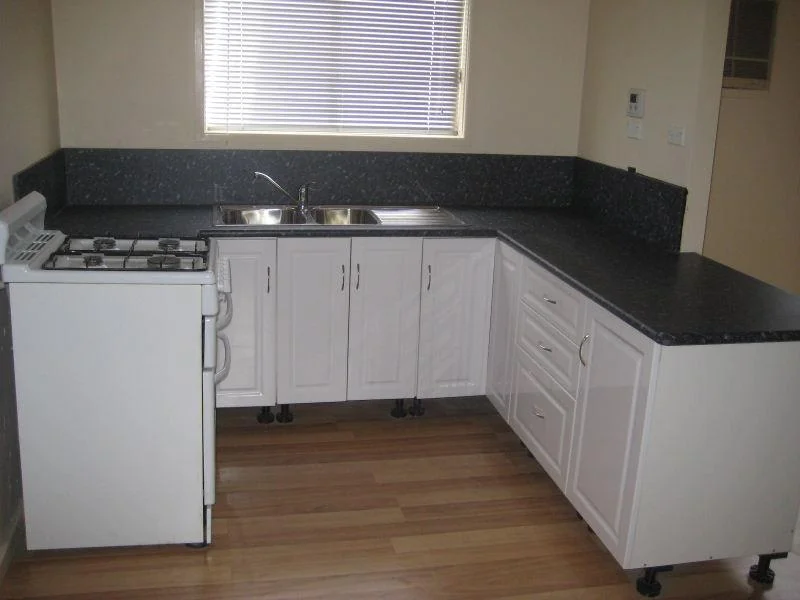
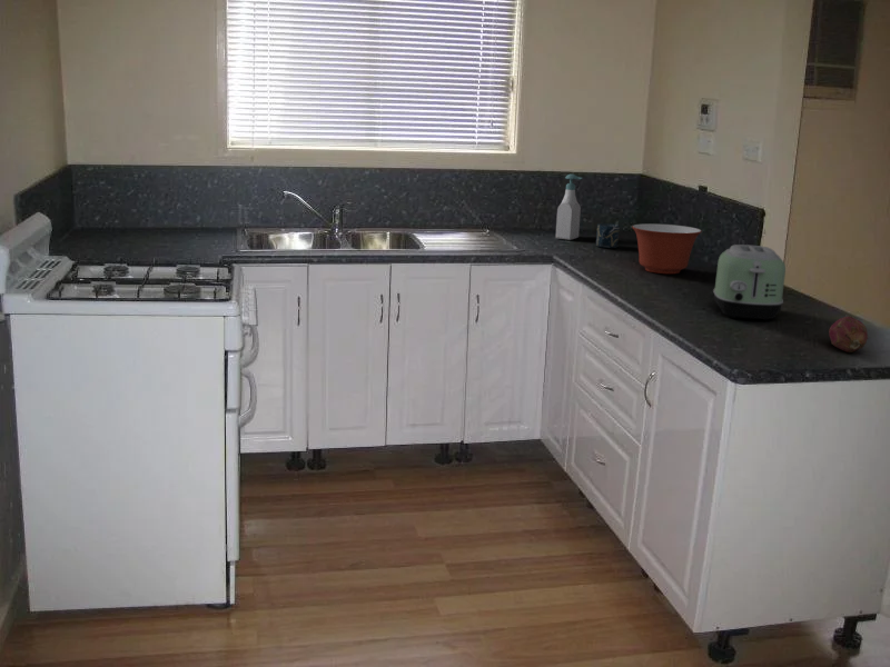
+ fruit [828,315,869,354]
+ cup [595,222,621,249]
+ soap bottle [554,173,584,241]
+ mixing bowl [631,222,703,275]
+ toaster [712,243,787,321]
